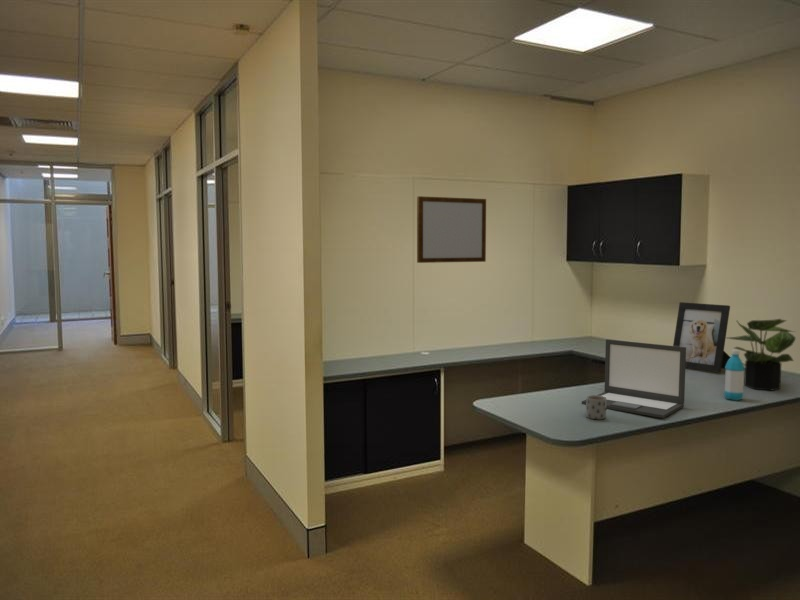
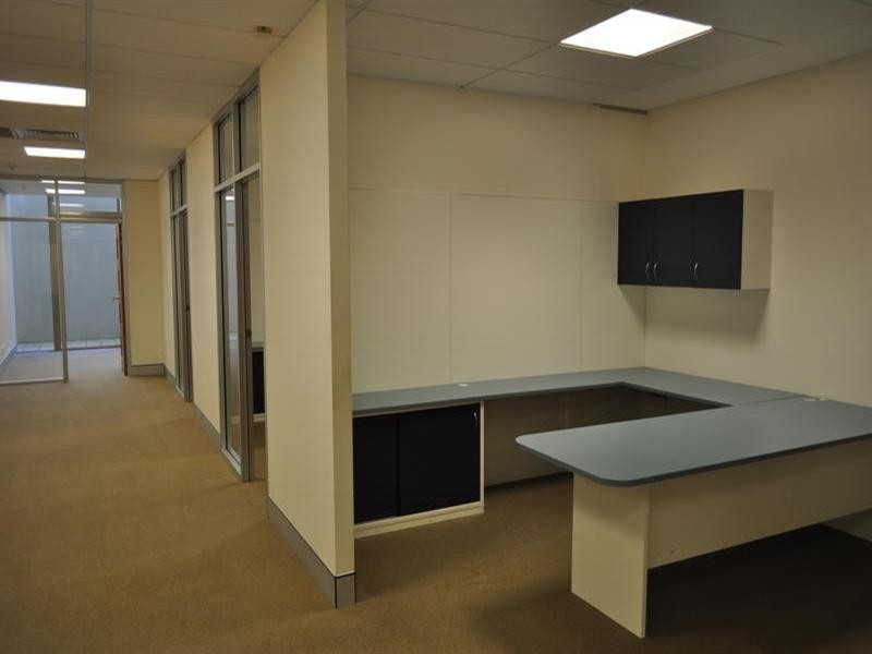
- laptop [581,338,686,419]
- water bottle [723,349,745,401]
- mug [585,394,607,420]
- writing board [416,195,487,264]
- potted plant [727,318,797,392]
- picture frame [672,301,731,373]
